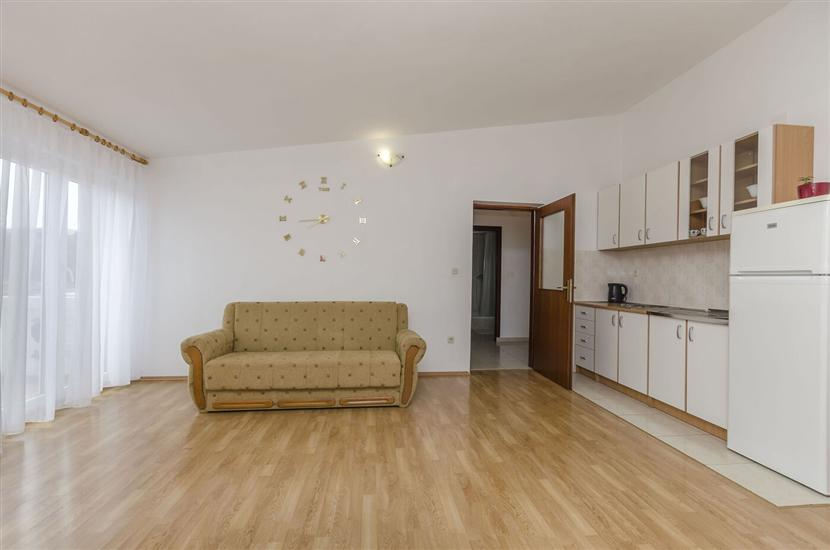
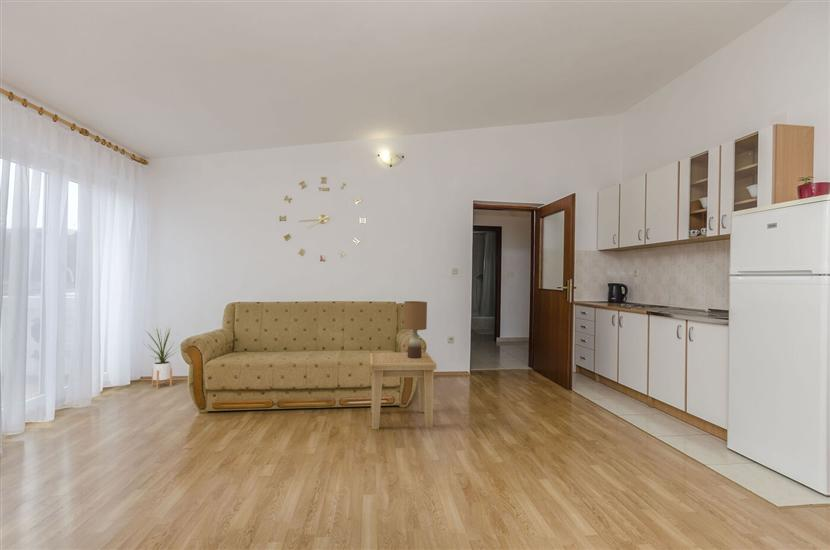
+ side table [369,351,438,430]
+ table lamp [403,300,428,358]
+ house plant [144,323,180,390]
